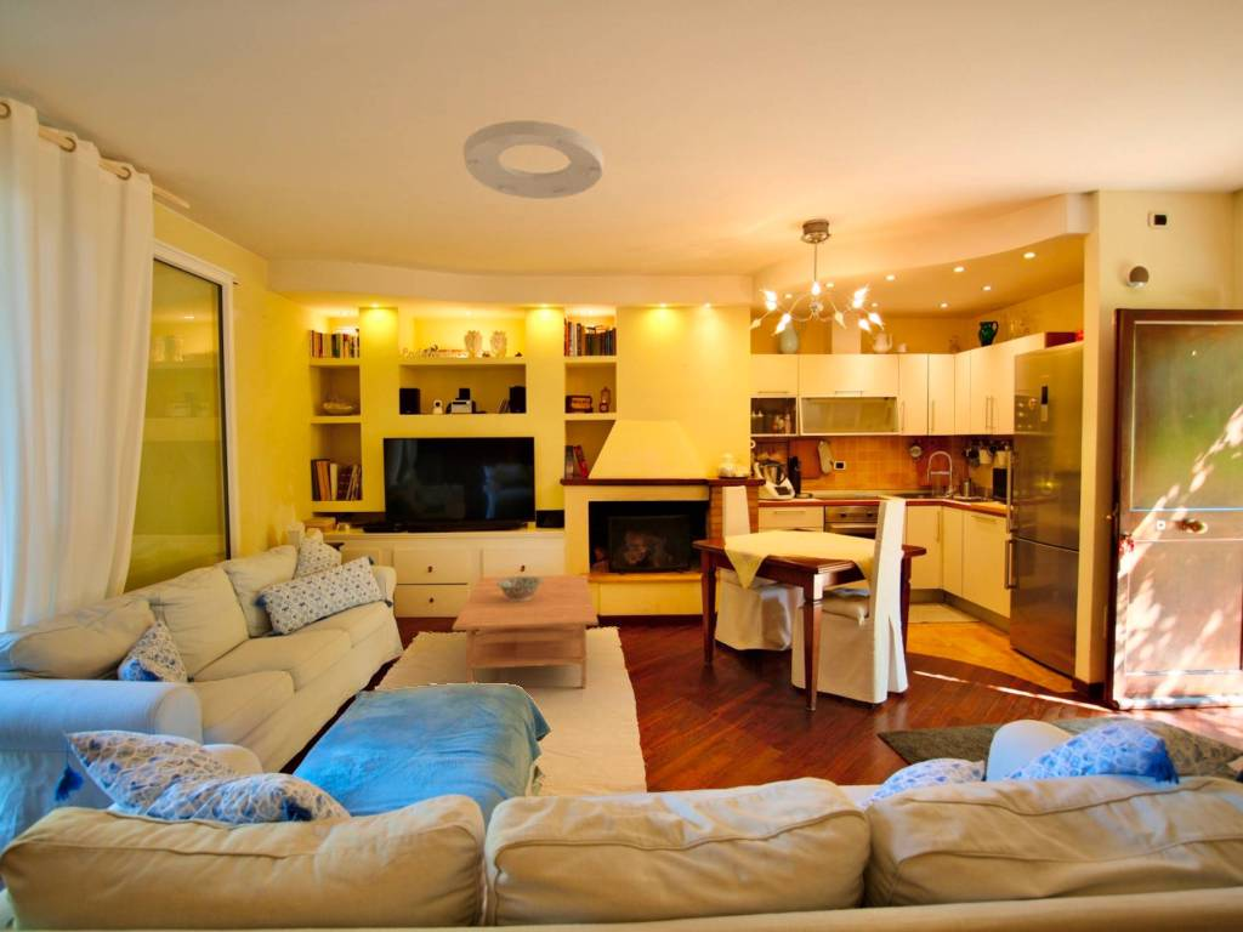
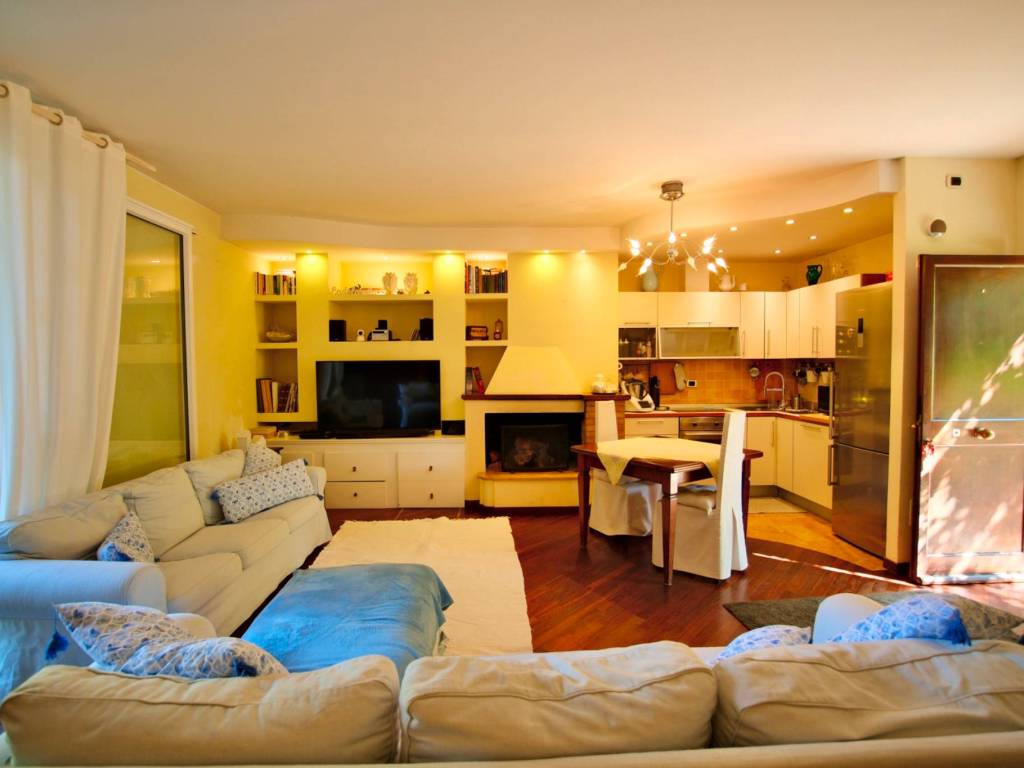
- coffee table [452,574,600,688]
- ceiling light [462,120,606,200]
- decorative bowl [496,575,543,601]
